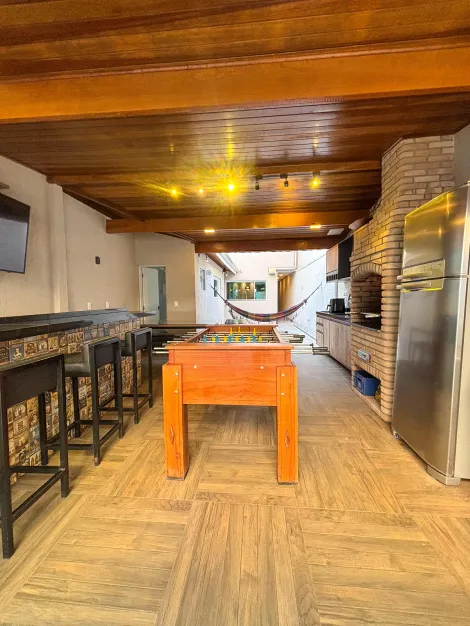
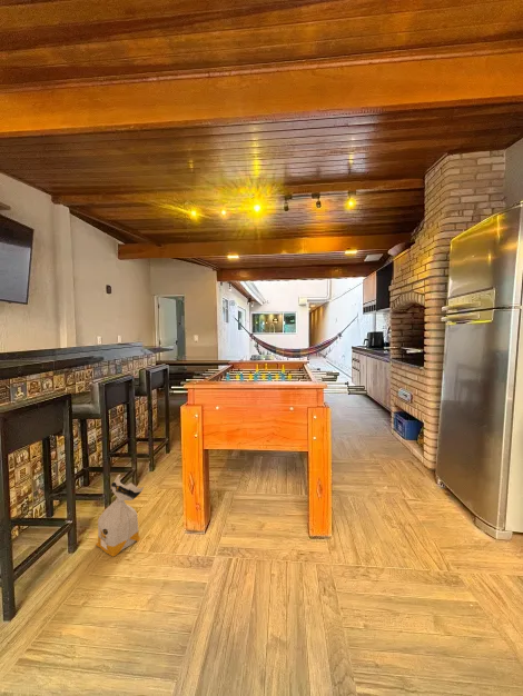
+ bag [95,474,145,557]
